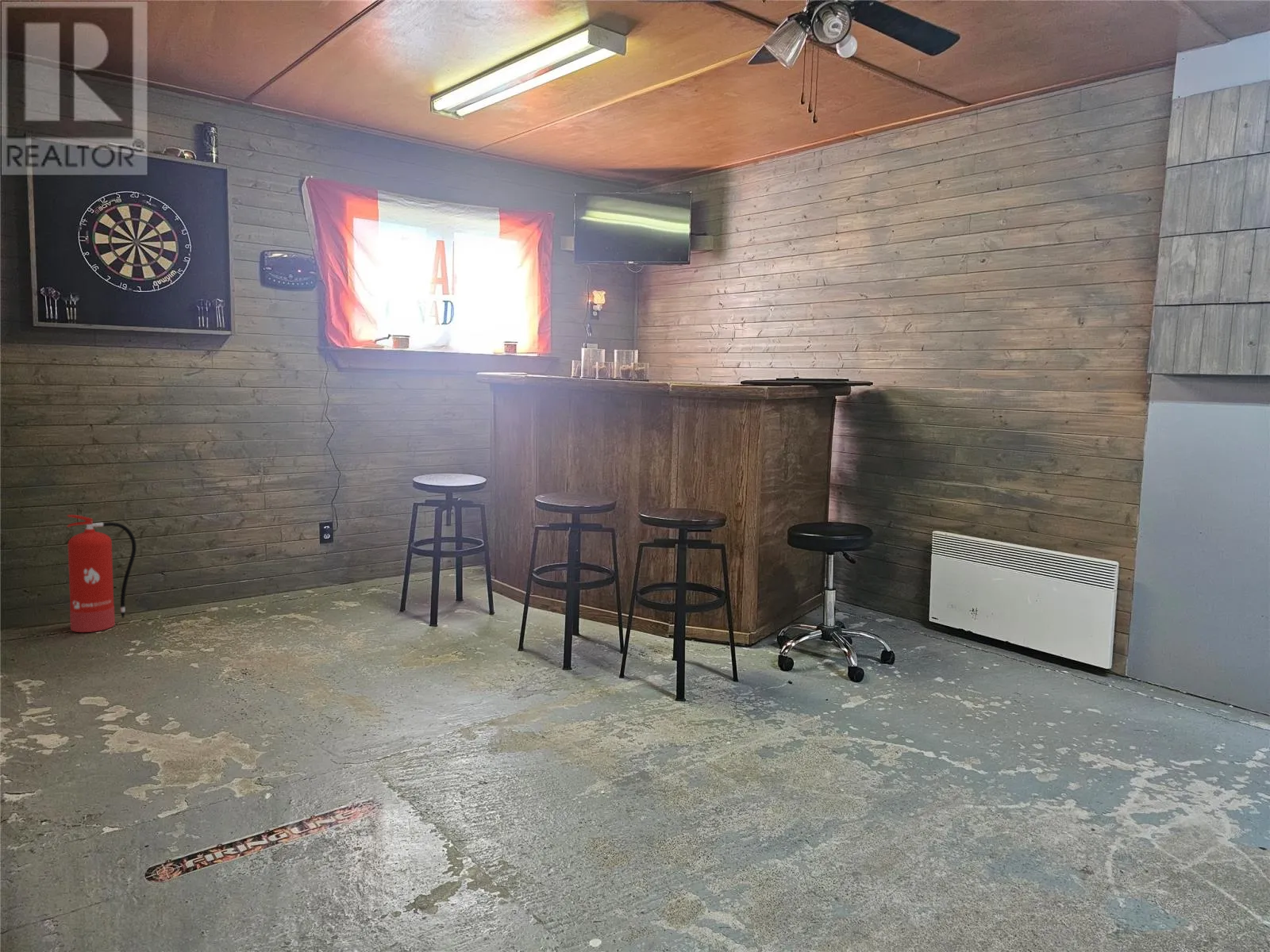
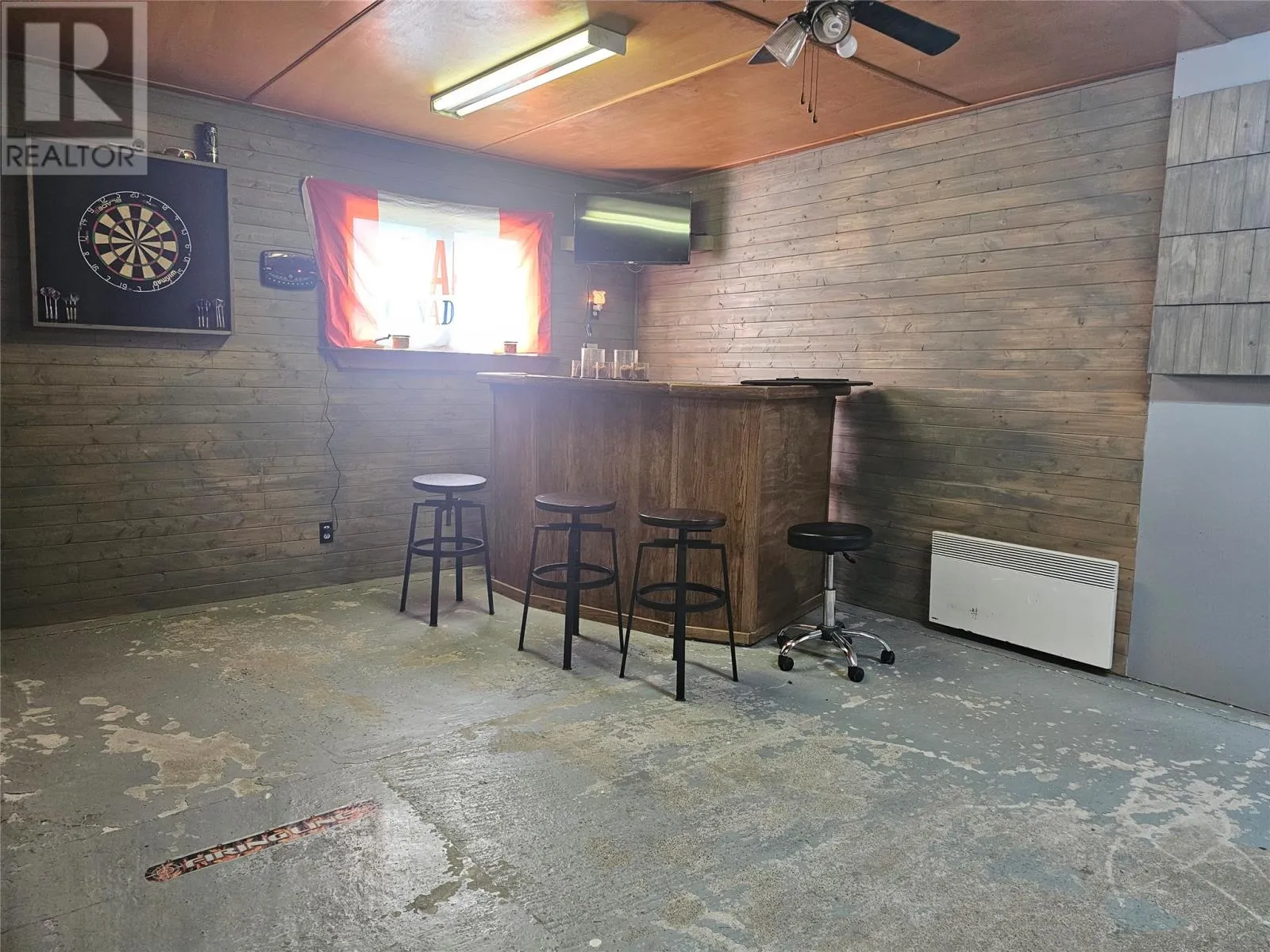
- fire extinguisher [67,514,137,633]
